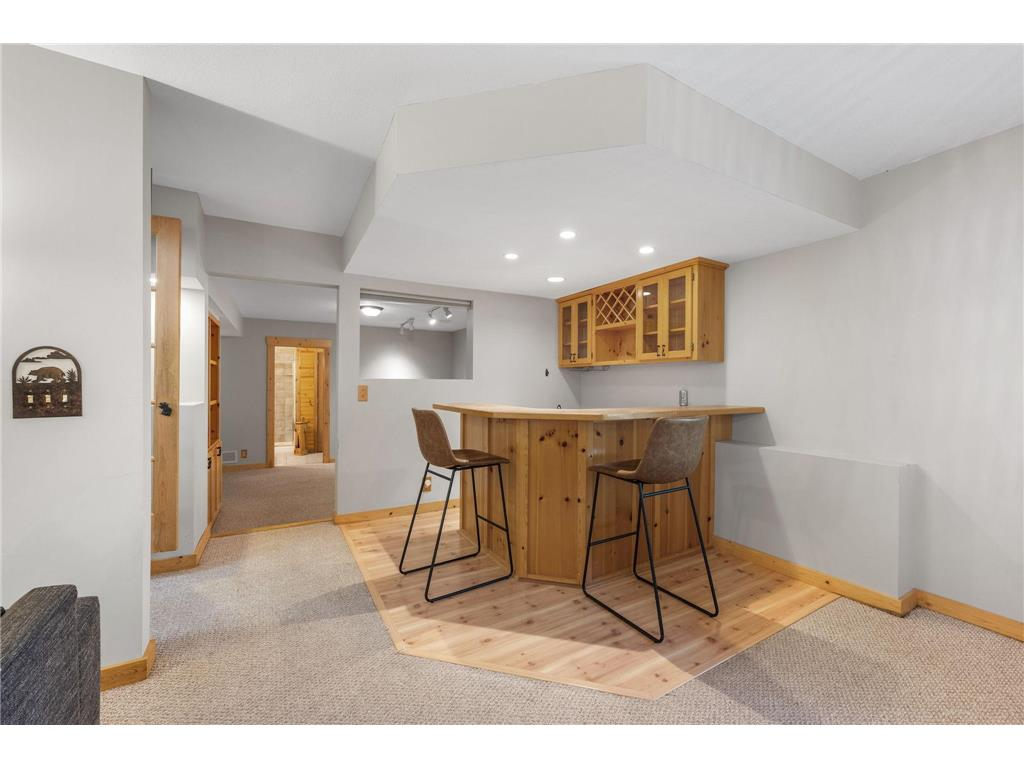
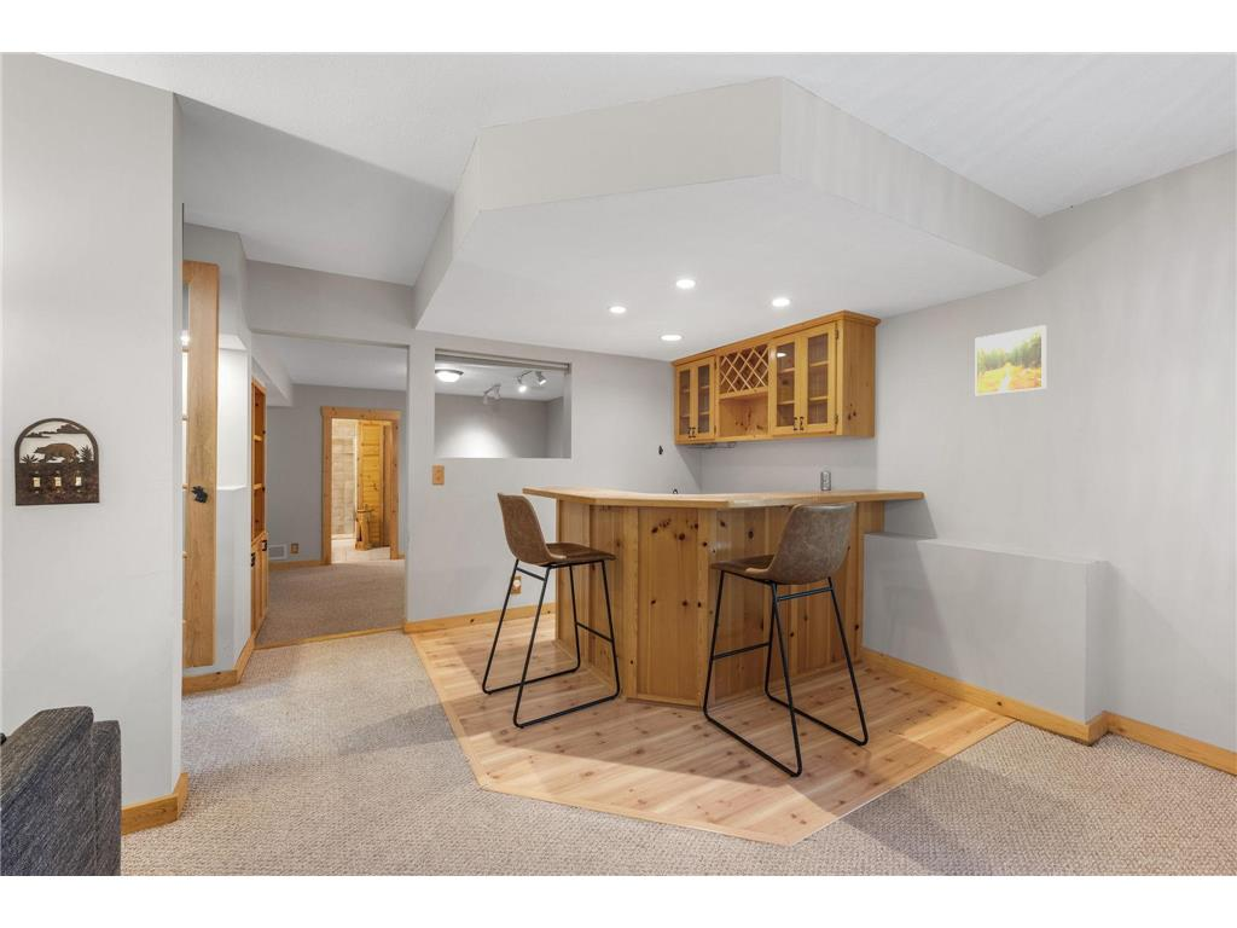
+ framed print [975,324,1047,398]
